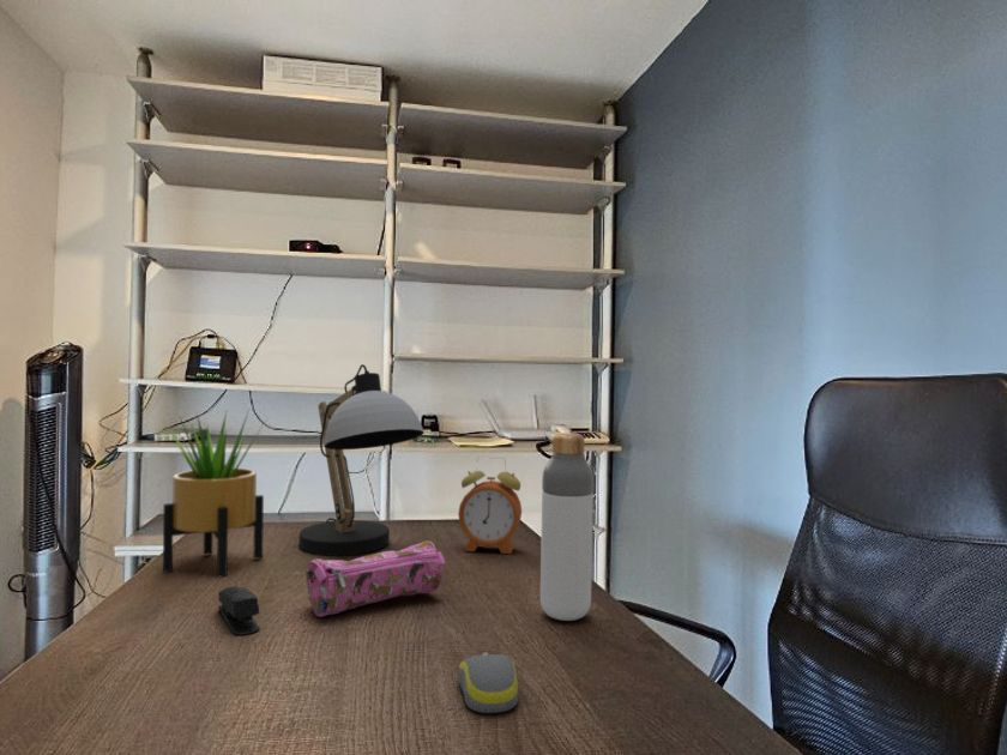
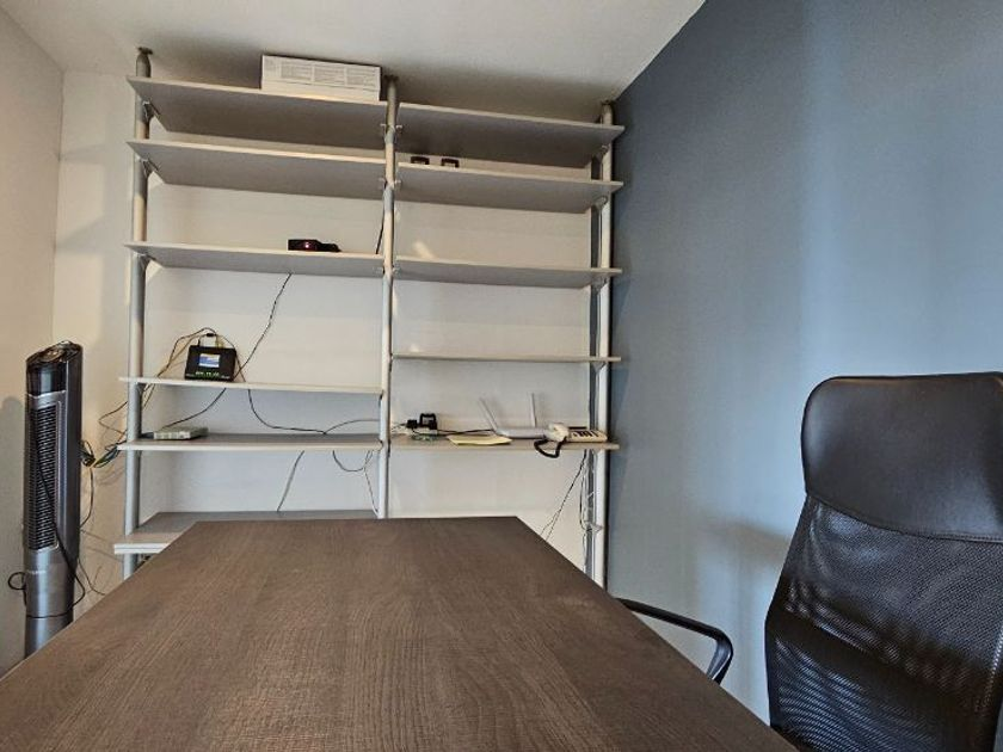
- potted plant [162,409,269,579]
- desk lamp [297,363,426,557]
- pencil case [304,539,447,618]
- computer mouse [457,652,520,714]
- bottle [539,431,595,622]
- stapler [217,585,261,636]
- alarm clock [457,457,523,555]
